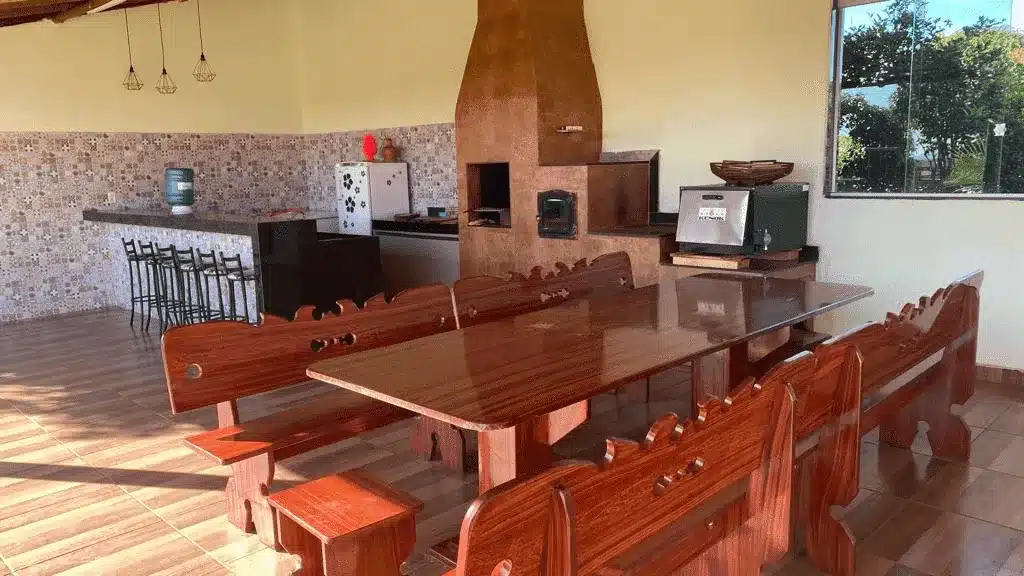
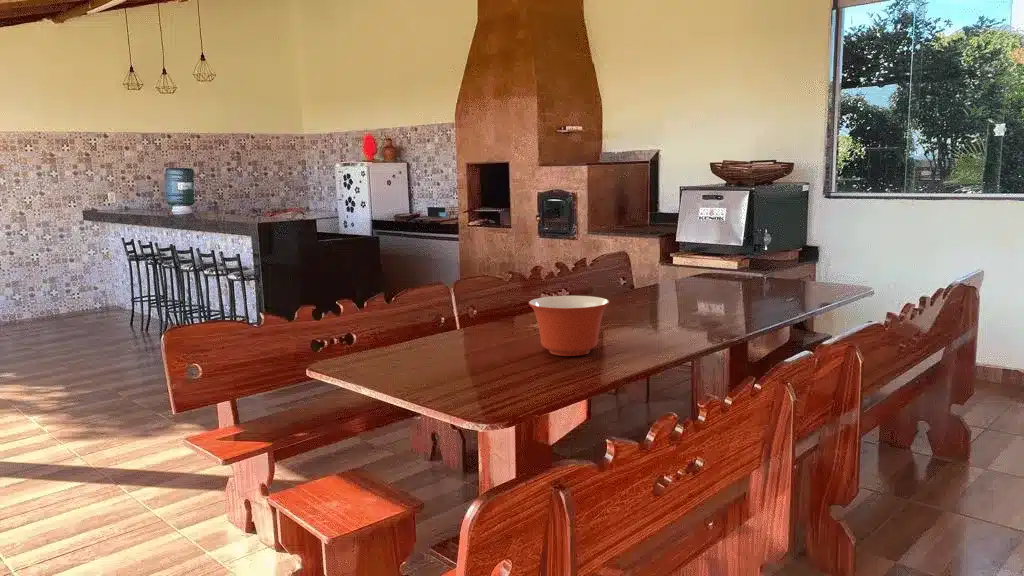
+ mixing bowl [528,295,610,357]
